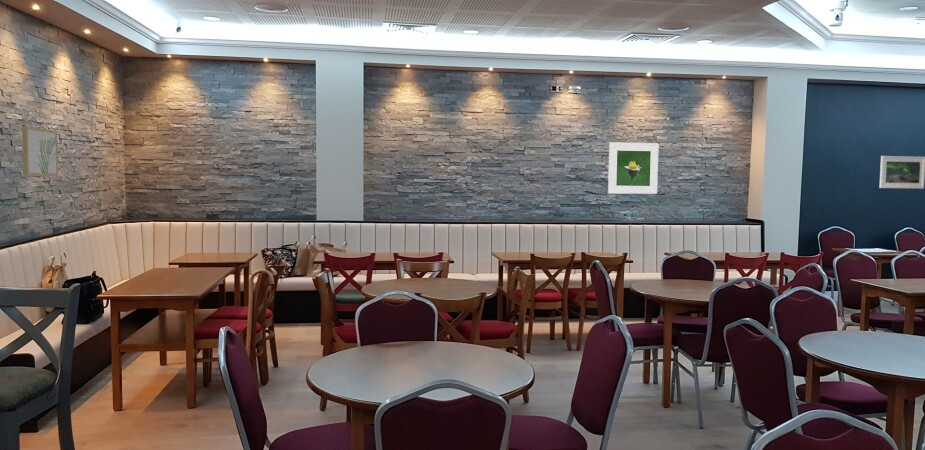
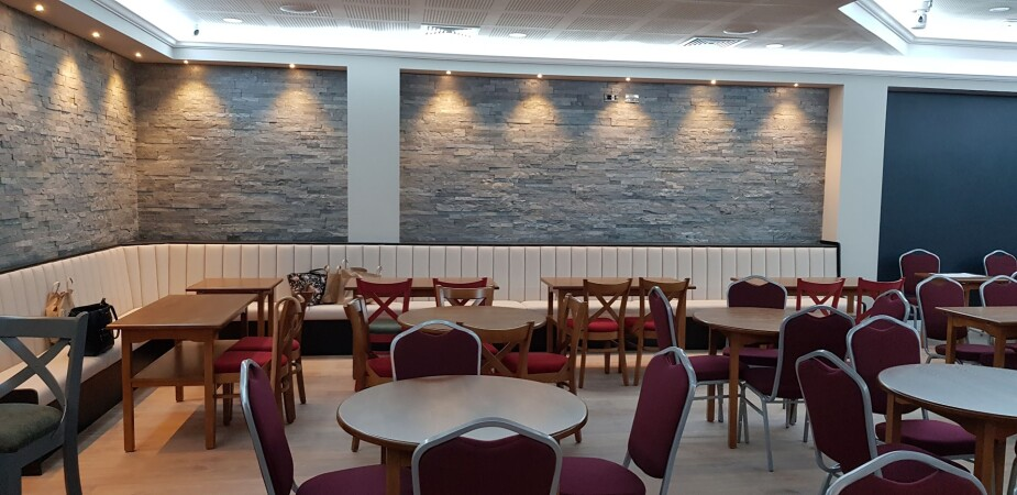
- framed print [607,141,659,195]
- wall art [21,125,59,177]
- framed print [879,155,925,190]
